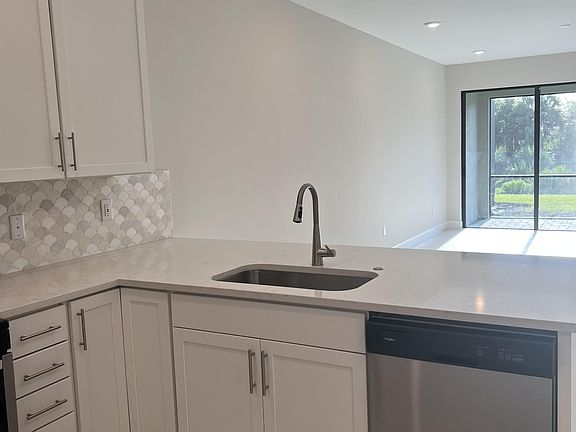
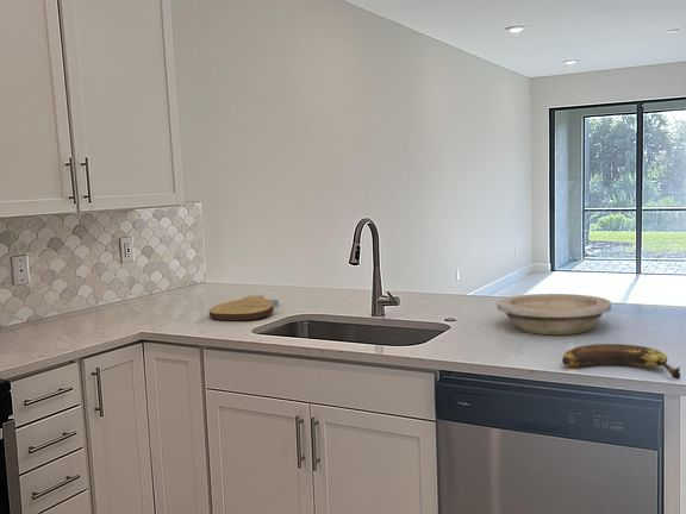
+ bowl [495,293,612,336]
+ key chain [208,294,280,321]
+ banana [561,343,681,381]
